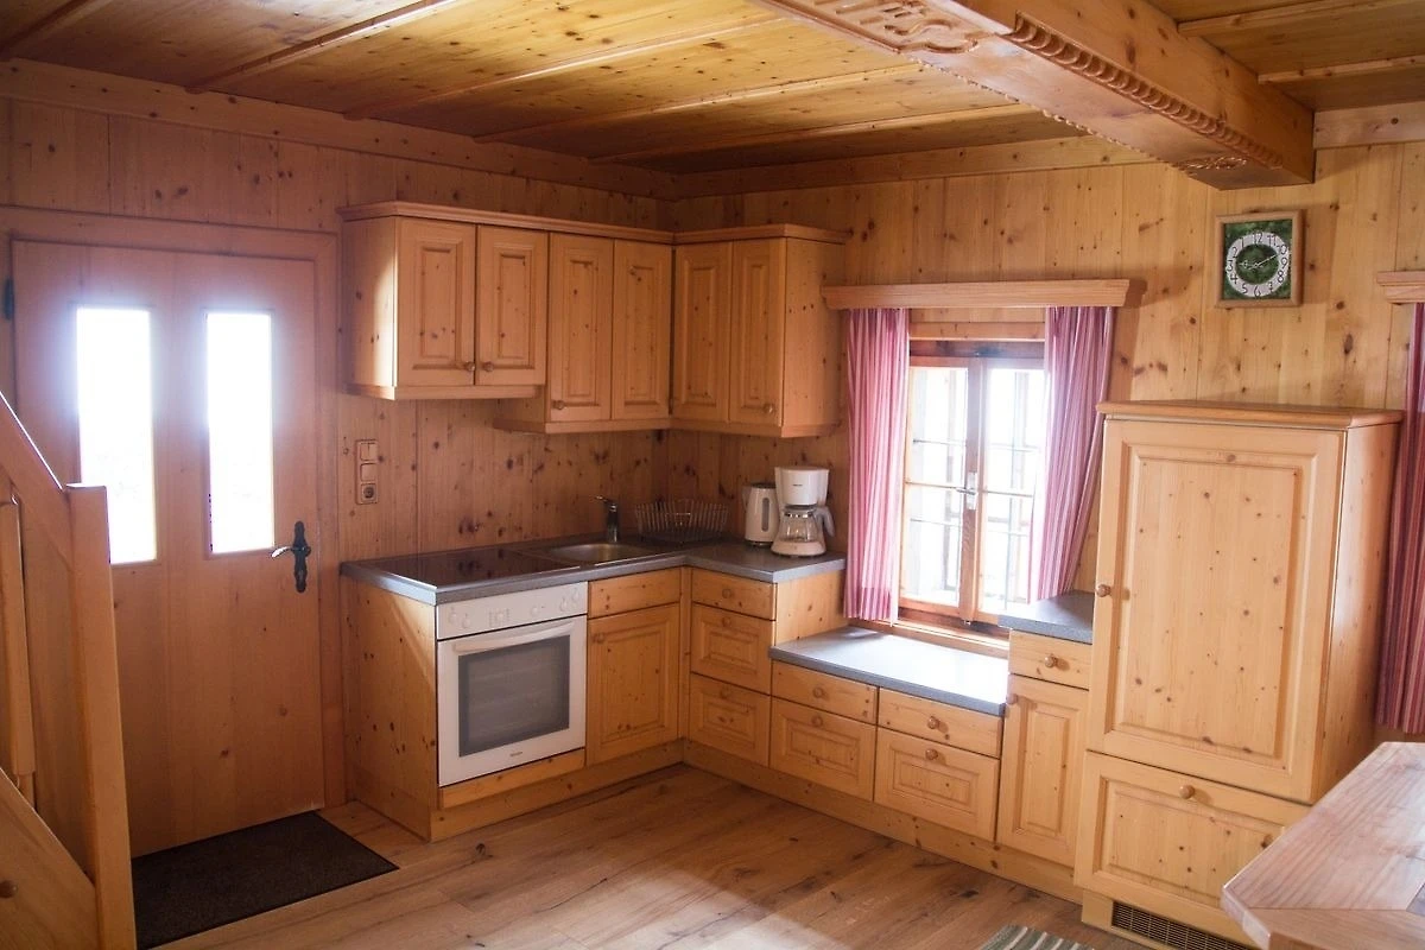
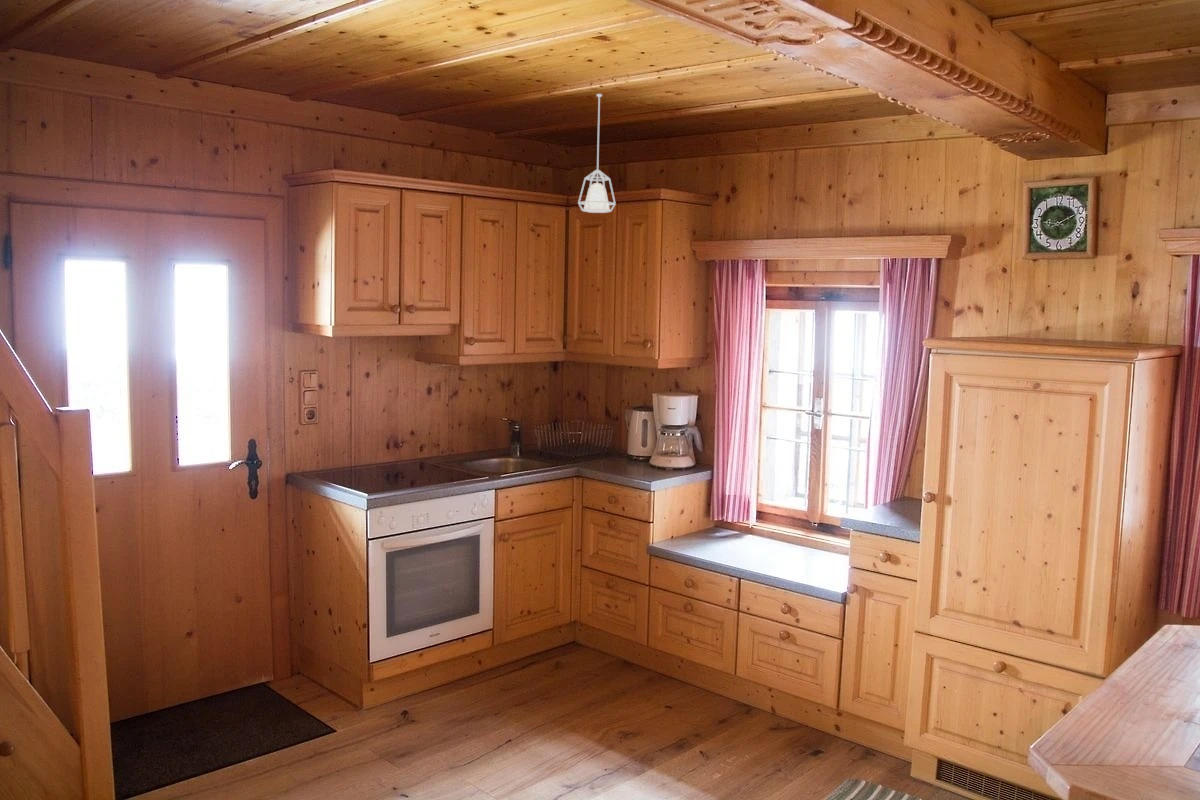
+ pendant lamp [577,93,617,214]
